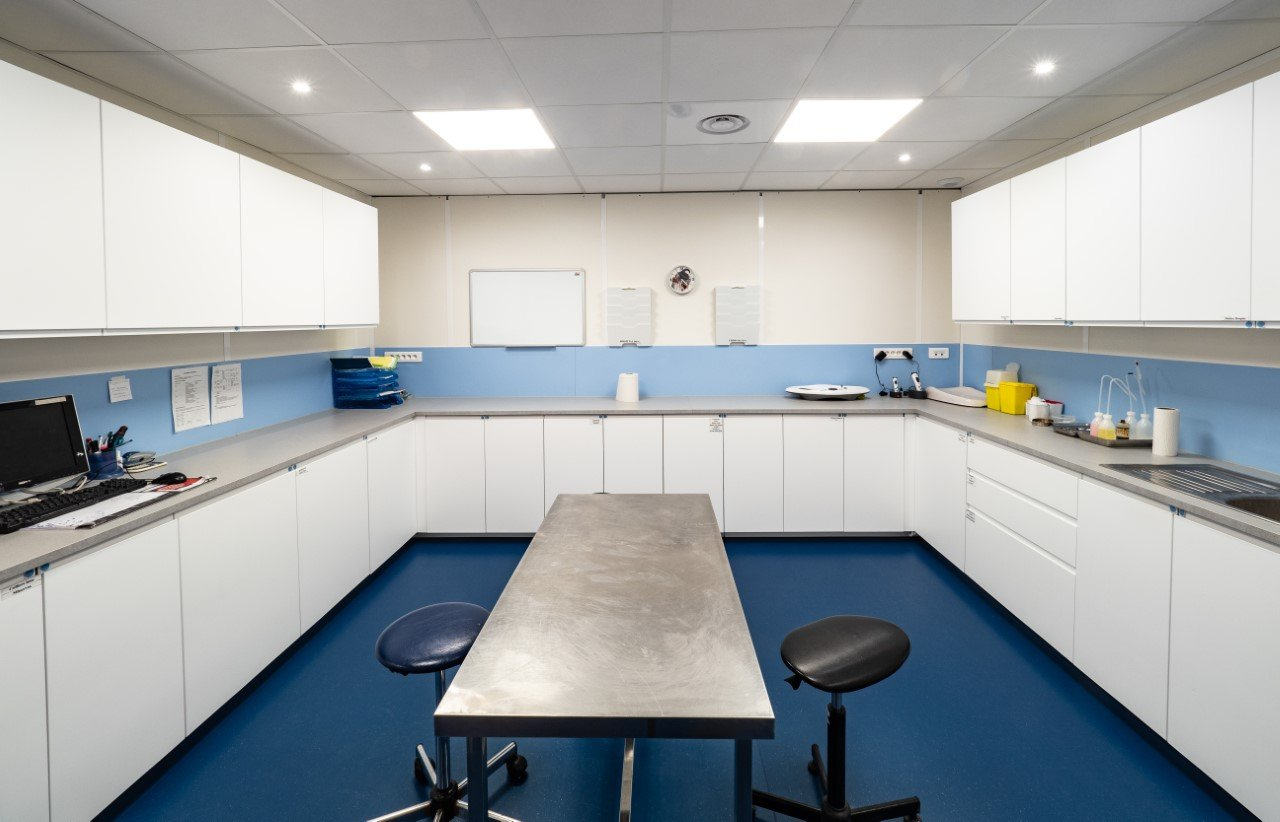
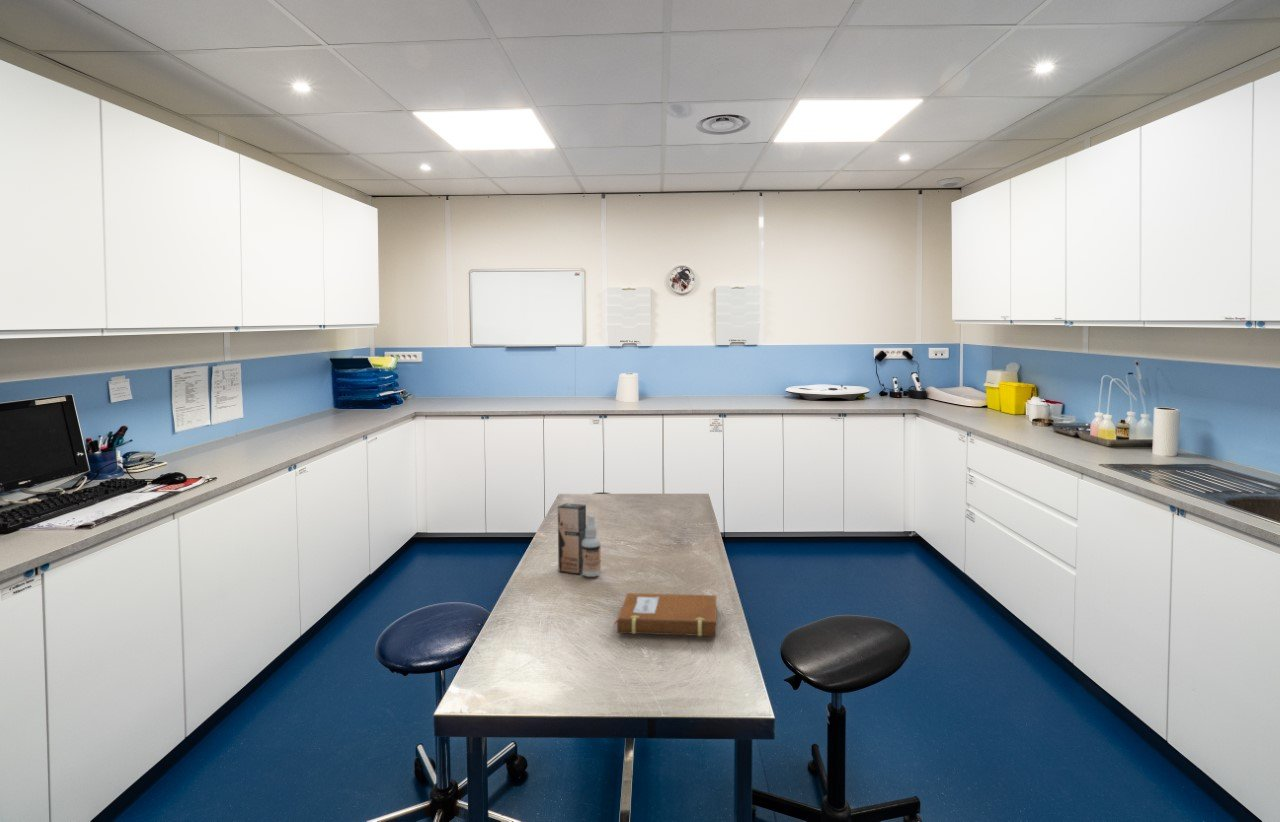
+ spray bottle [557,502,602,578]
+ notebook [613,592,717,637]
